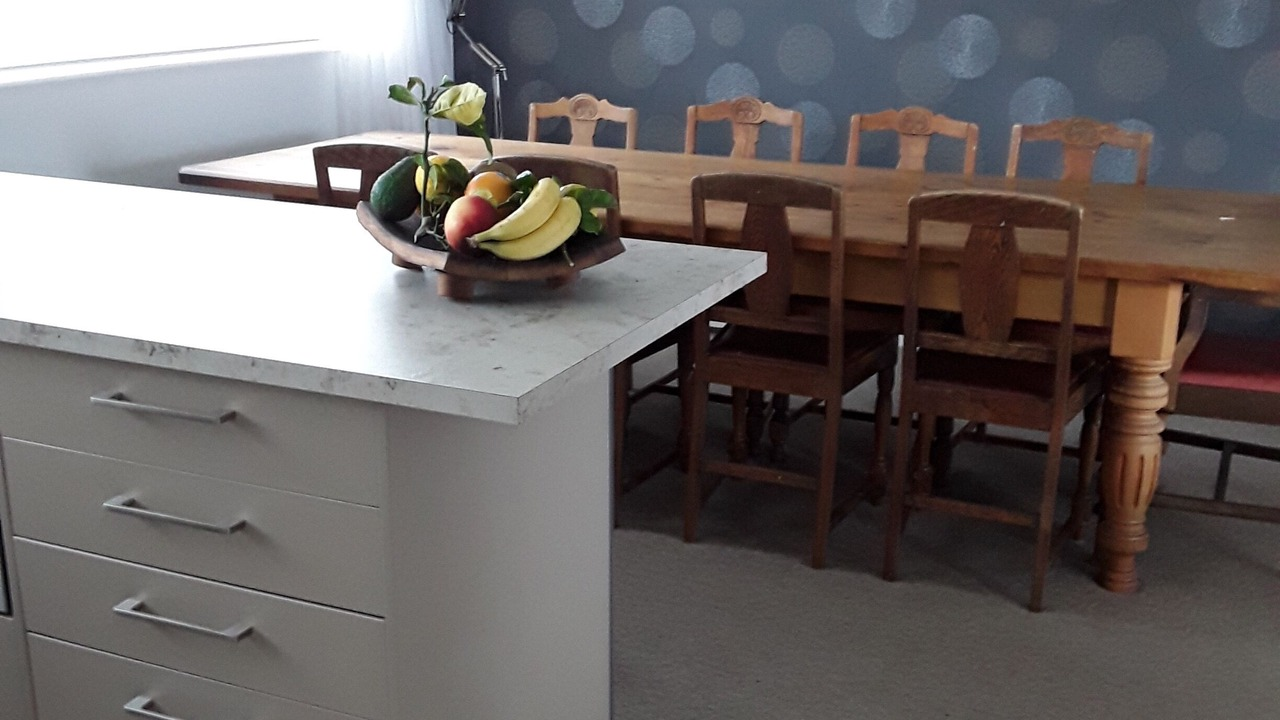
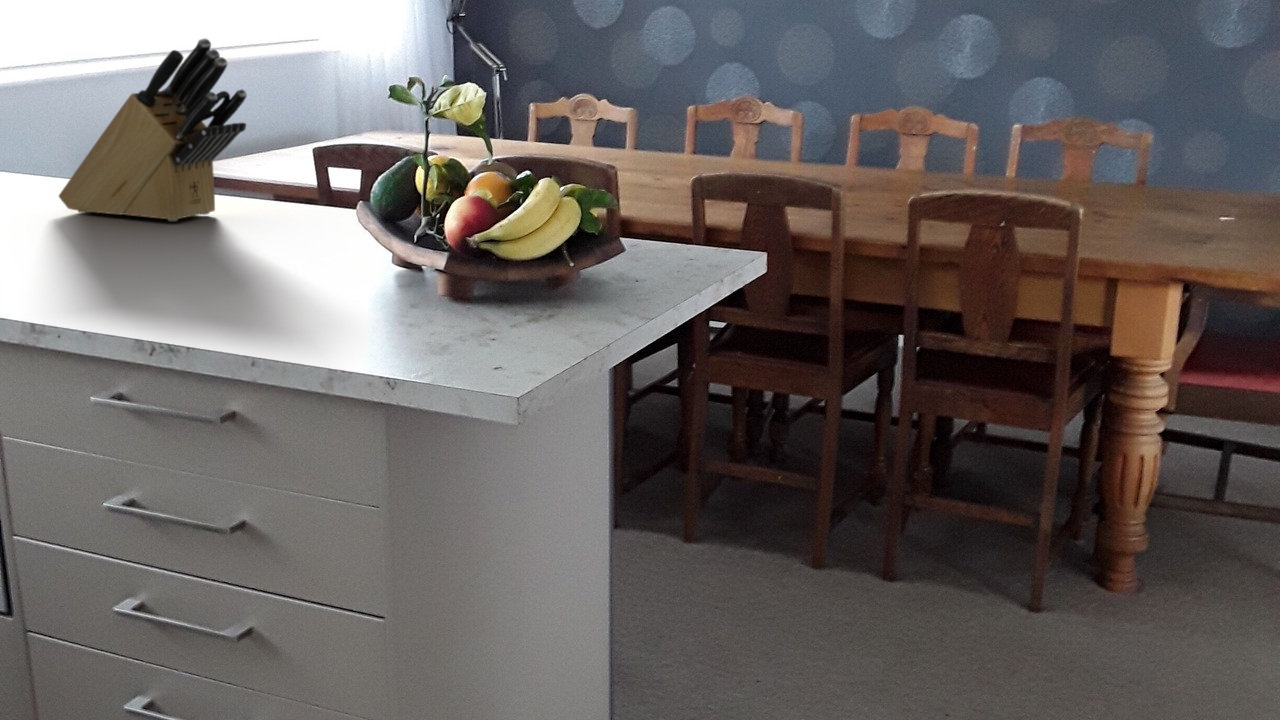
+ knife block [58,37,248,222]
